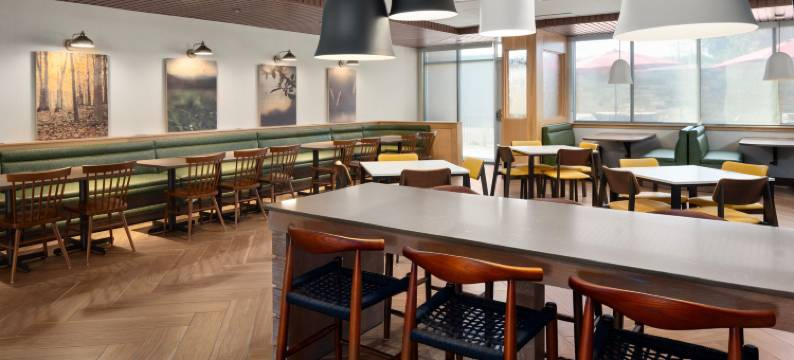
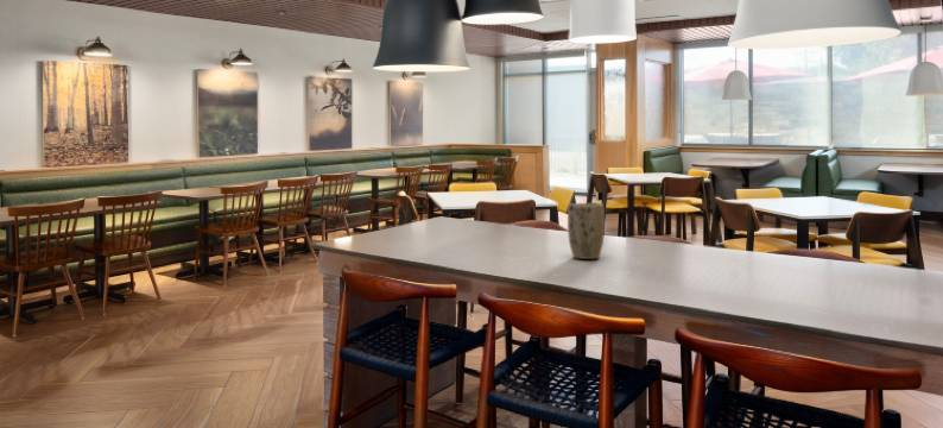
+ plant pot [567,202,606,260]
